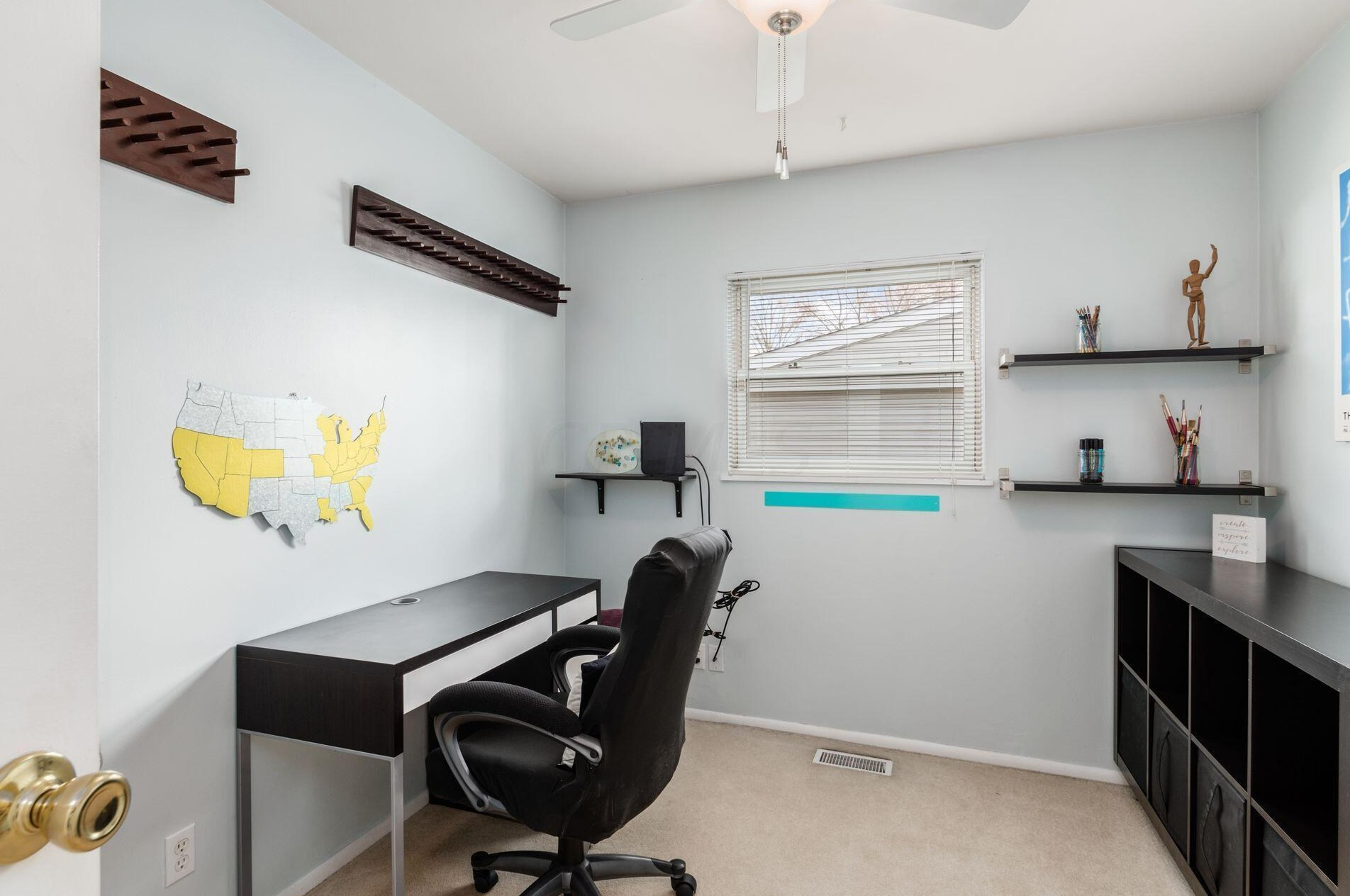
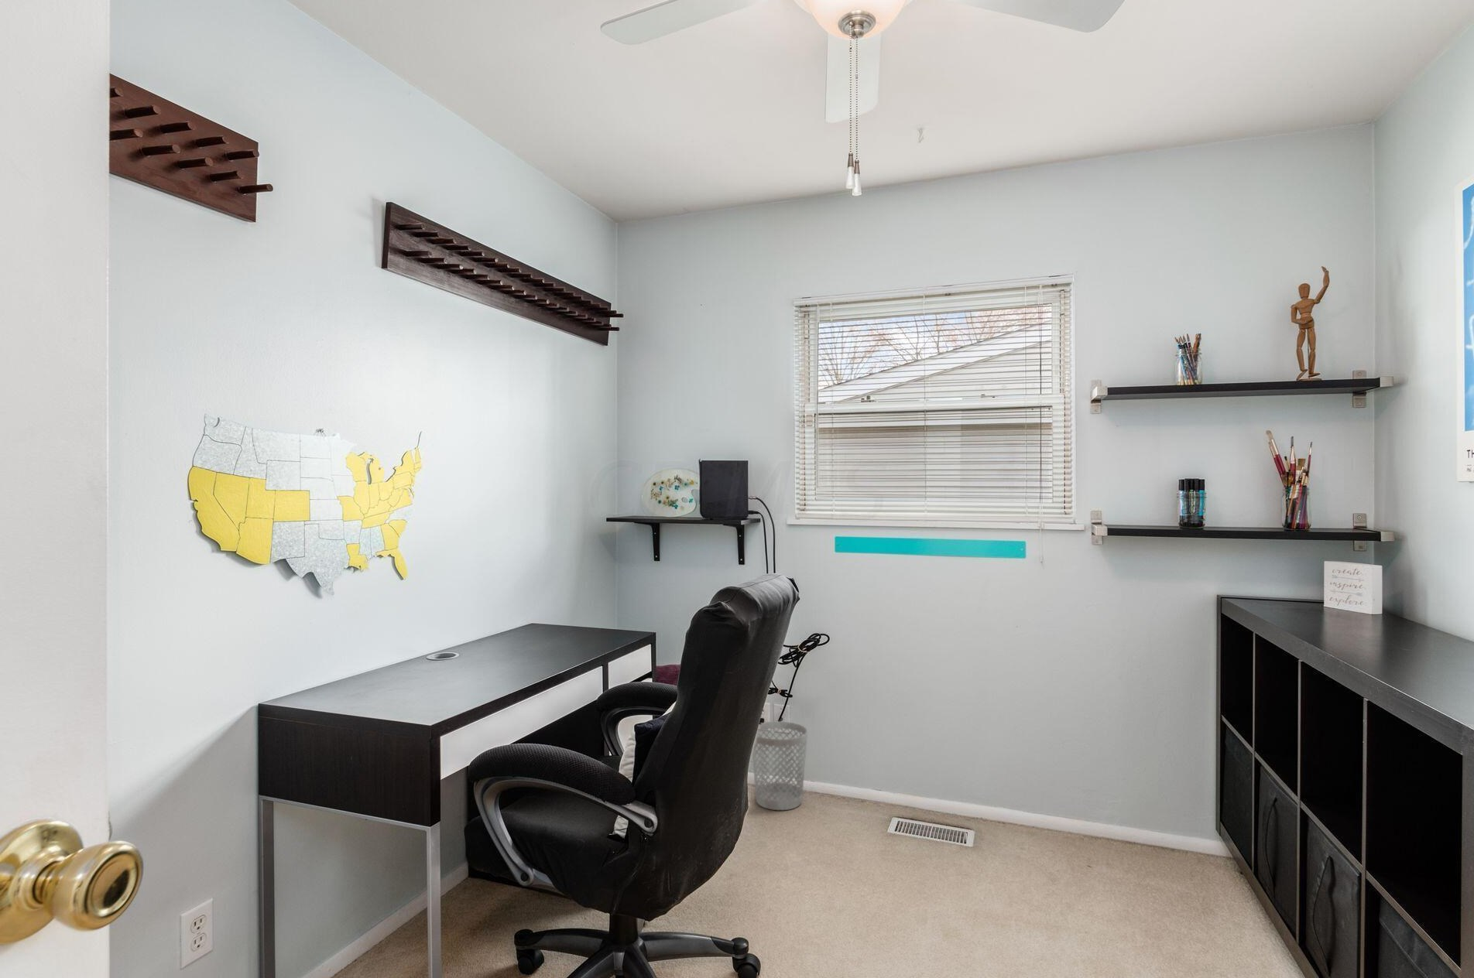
+ wastebasket [751,720,809,811]
